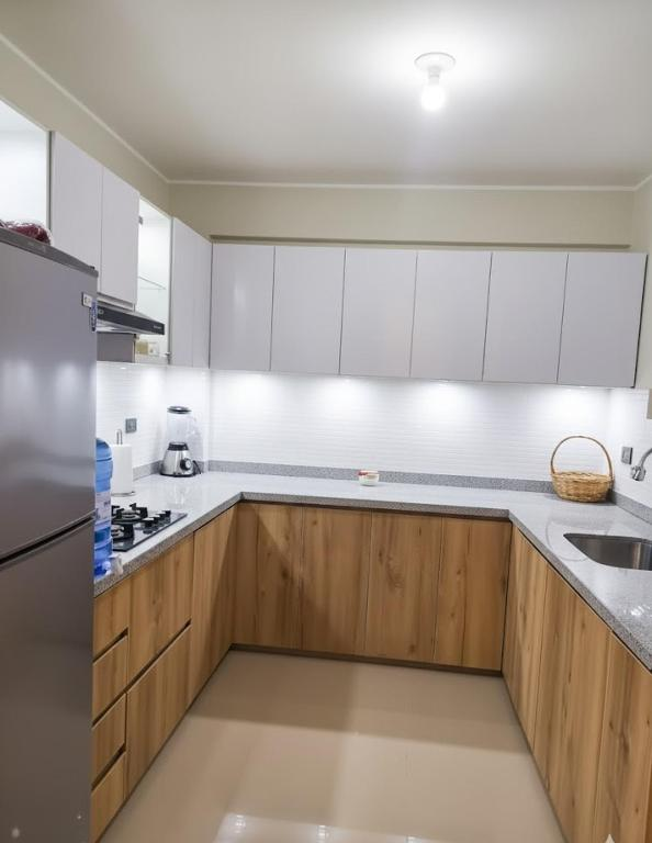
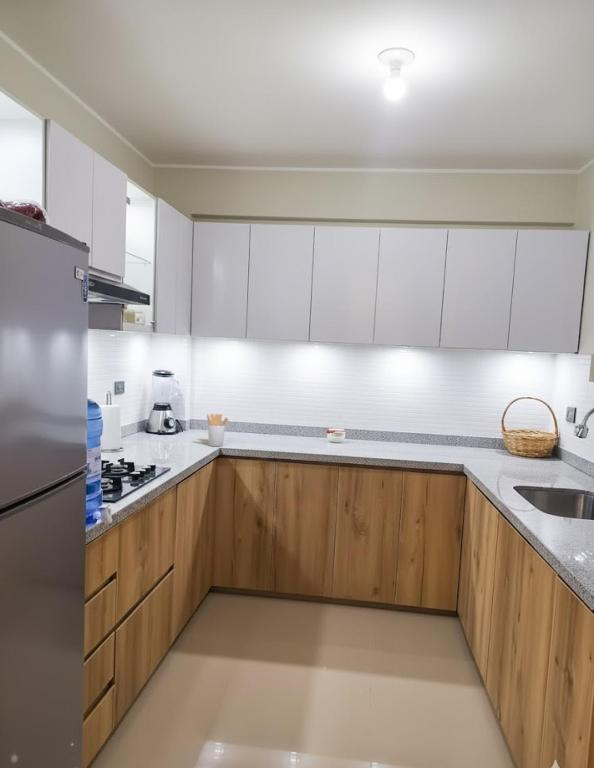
+ utensil holder [206,413,229,447]
